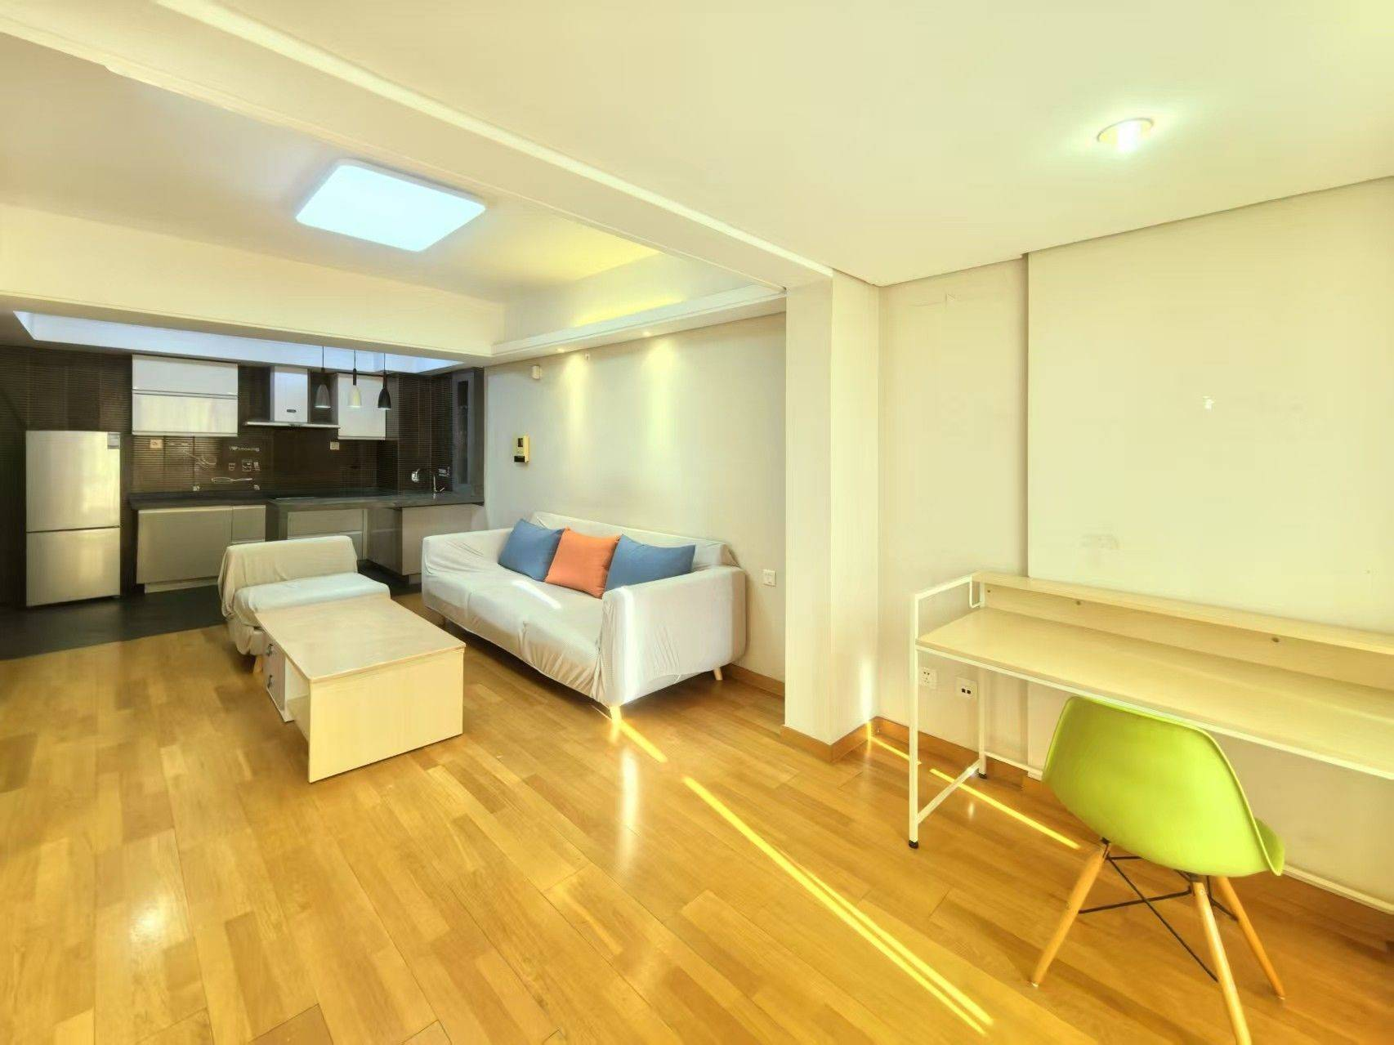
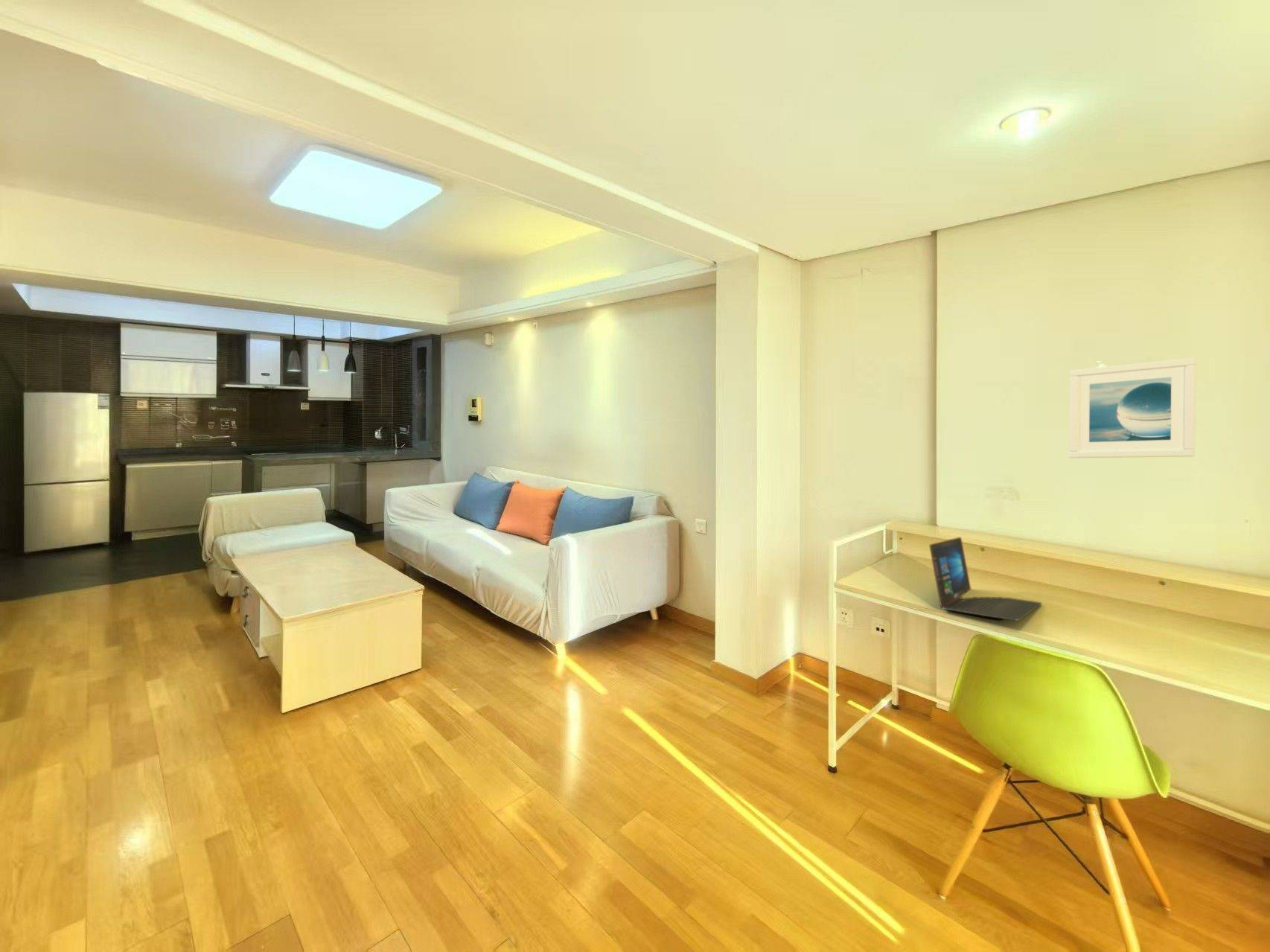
+ laptop [929,537,1042,622]
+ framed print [1068,357,1196,459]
